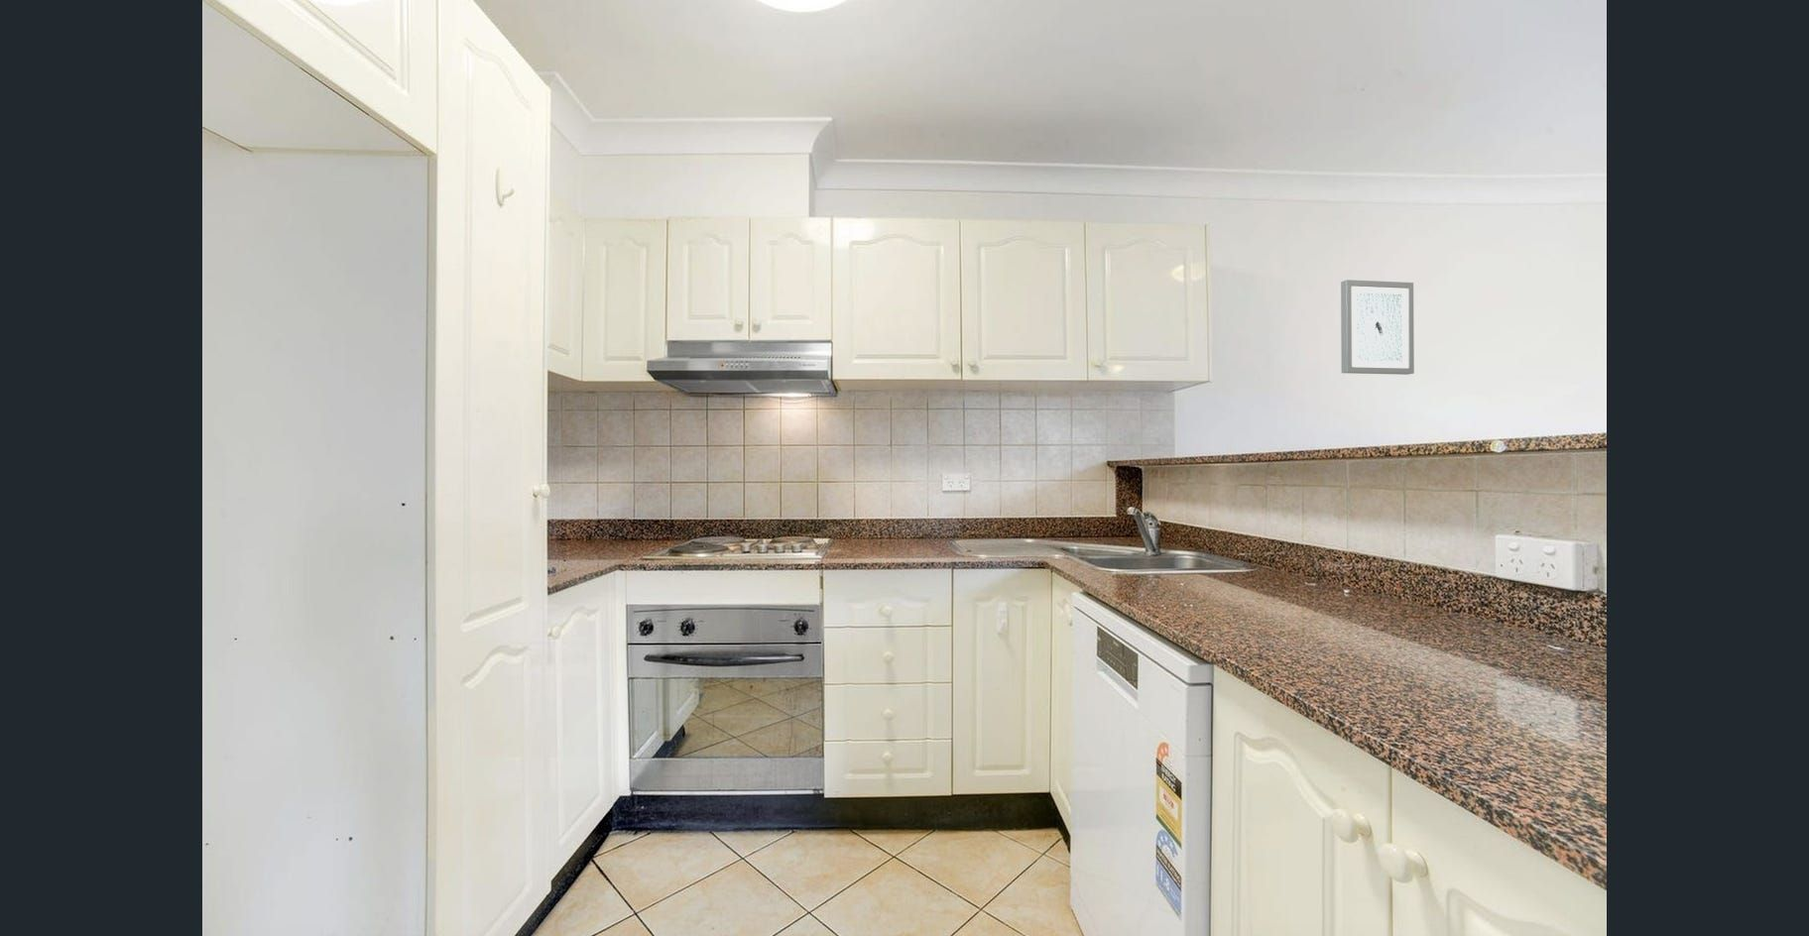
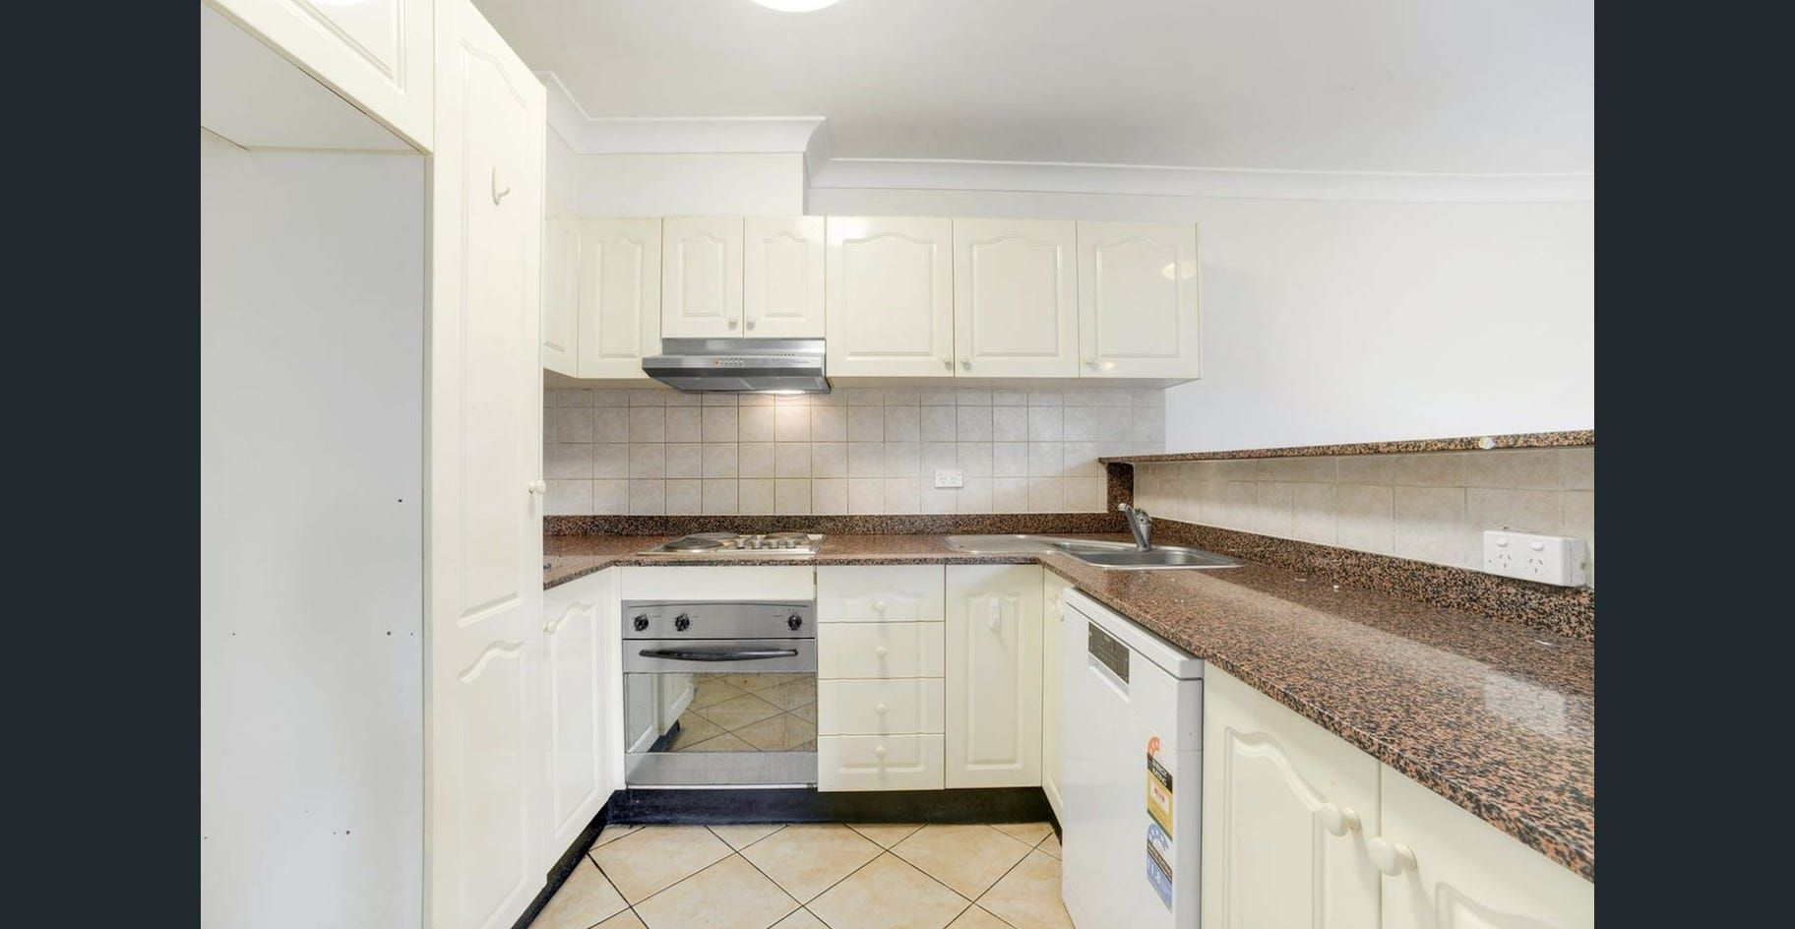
- wall art [1340,278,1415,376]
